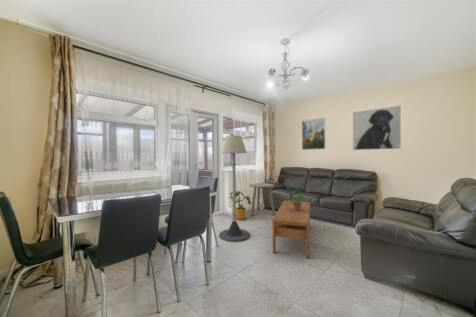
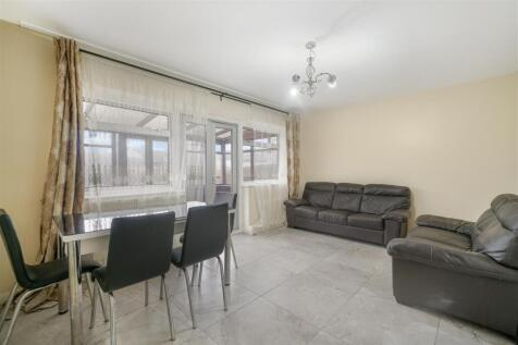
- potted plant [286,187,309,211]
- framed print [352,105,402,151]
- floor lamp [218,134,251,243]
- house plant [228,190,252,221]
- coffee table [271,199,311,259]
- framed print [301,117,326,151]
- side table [248,182,276,217]
